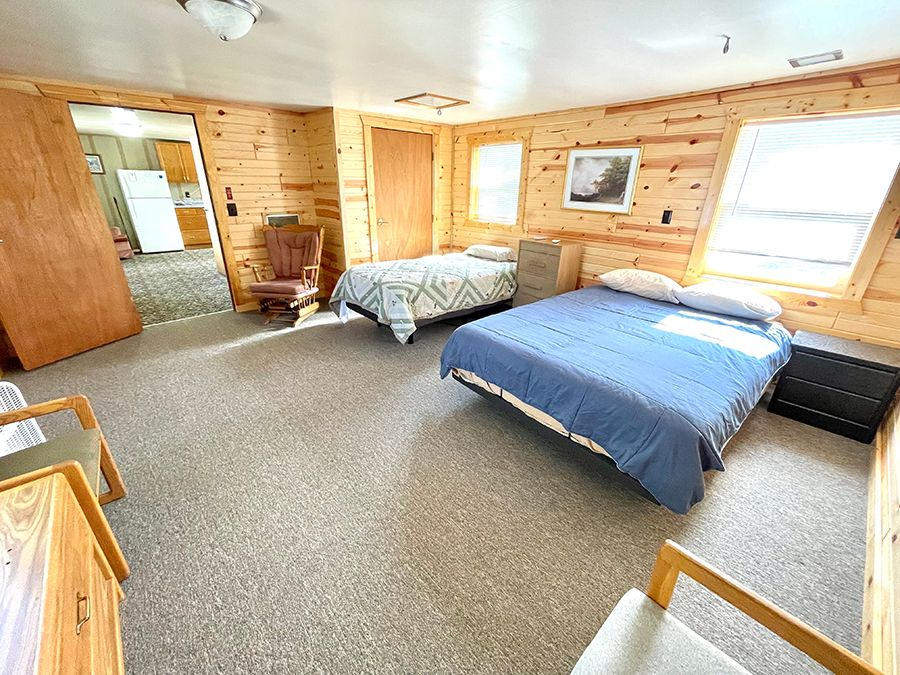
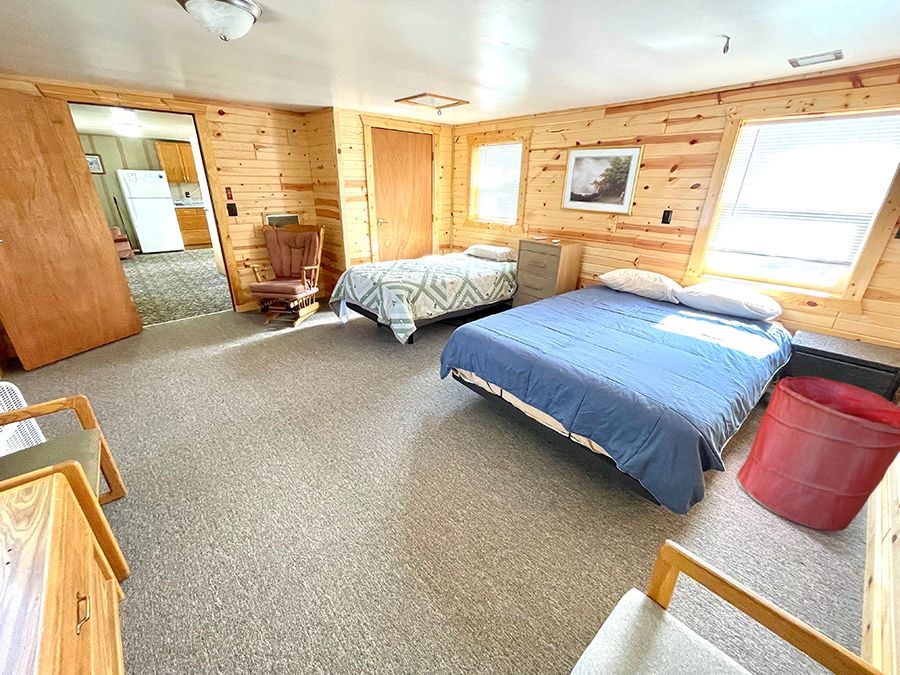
+ laundry hamper [736,375,900,532]
